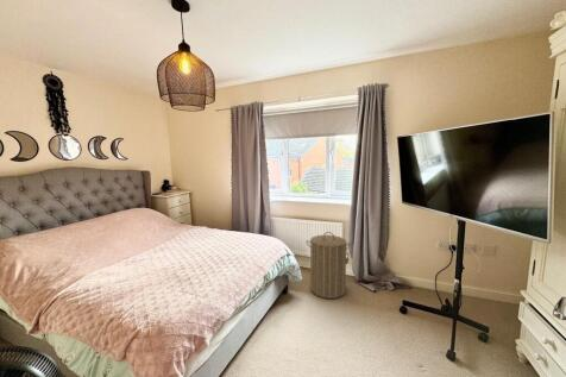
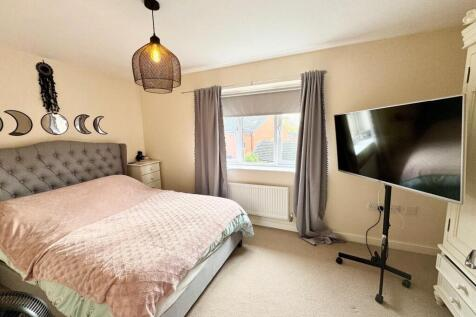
- laundry hamper [304,231,352,300]
